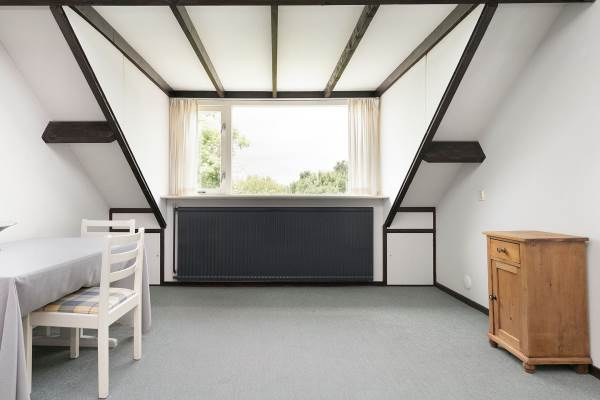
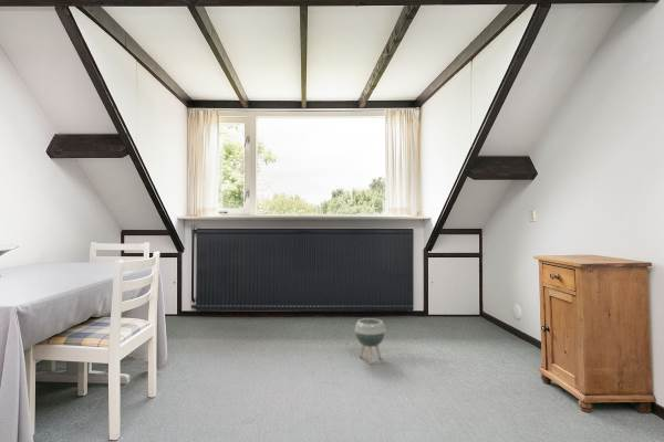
+ planter [354,317,386,365]
